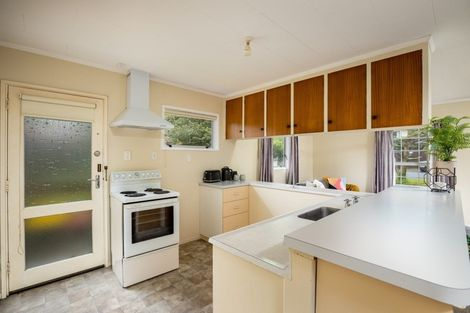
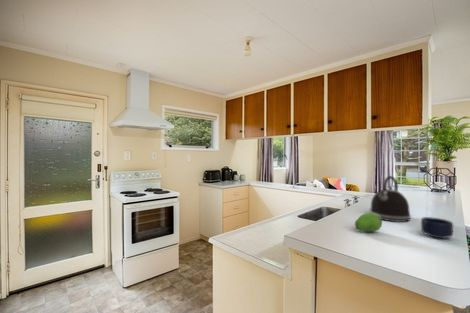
+ mug [420,216,454,239]
+ fruit [354,212,383,233]
+ kettle [369,175,412,223]
